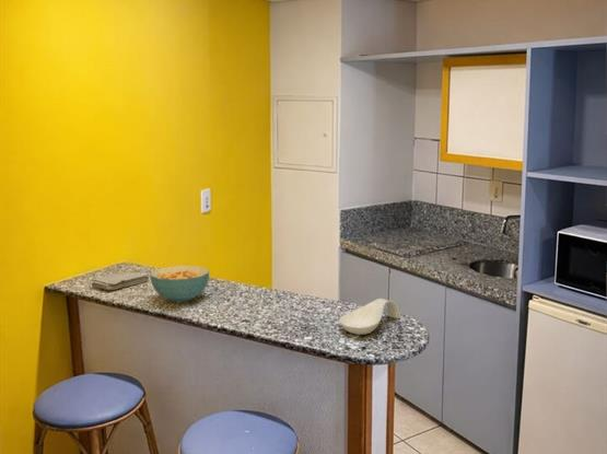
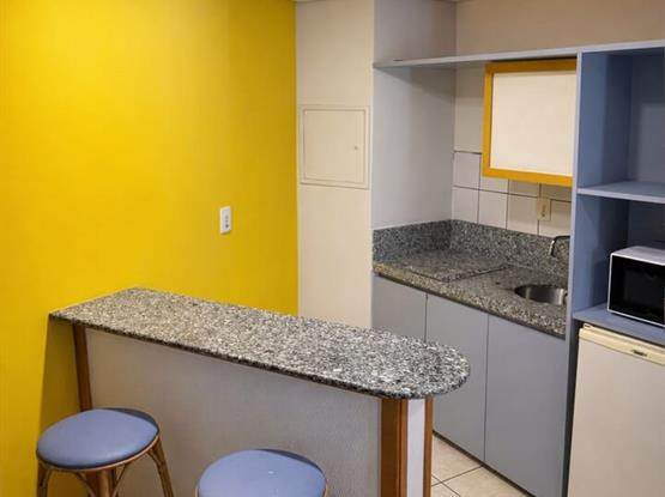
- cereal bowl [149,265,210,304]
- spoon rest [338,298,401,336]
- washcloth [91,271,150,291]
